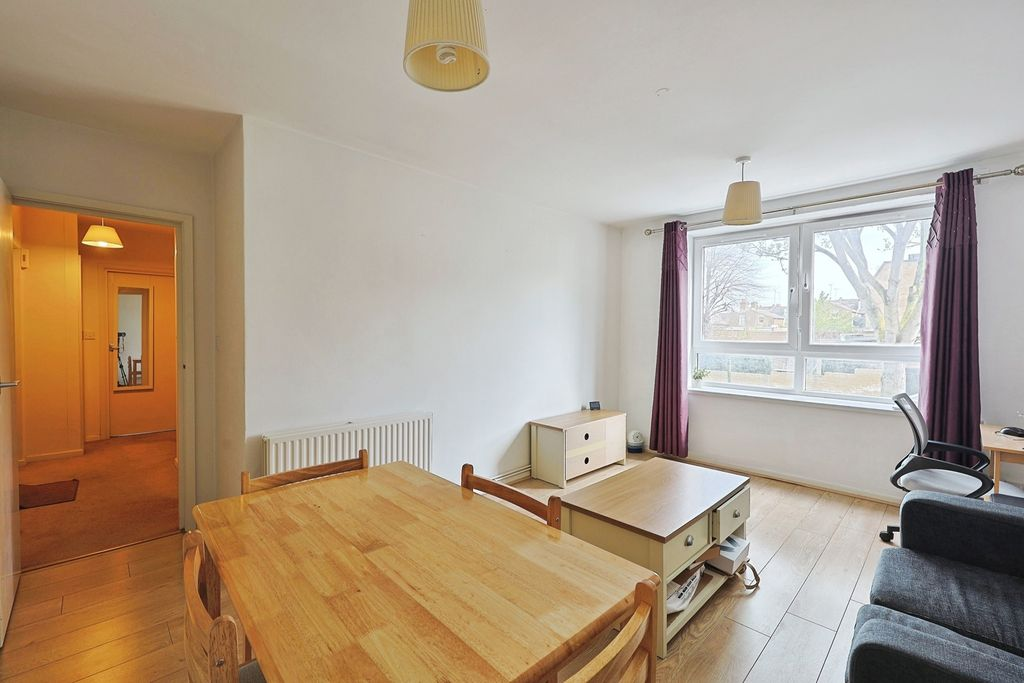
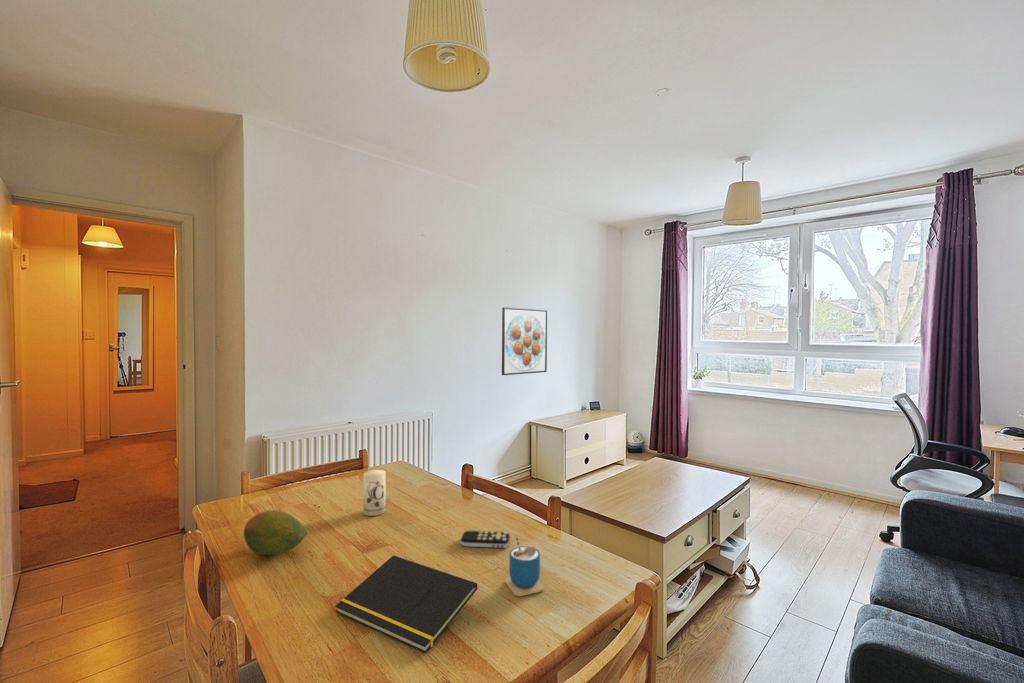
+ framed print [501,306,548,376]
+ fruit [243,509,308,556]
+ candle [362,469,387,517]
+ remote control [460,530,511,549]
+ cup [505,534,545,597]
+ notepad [334,554,479,654]
